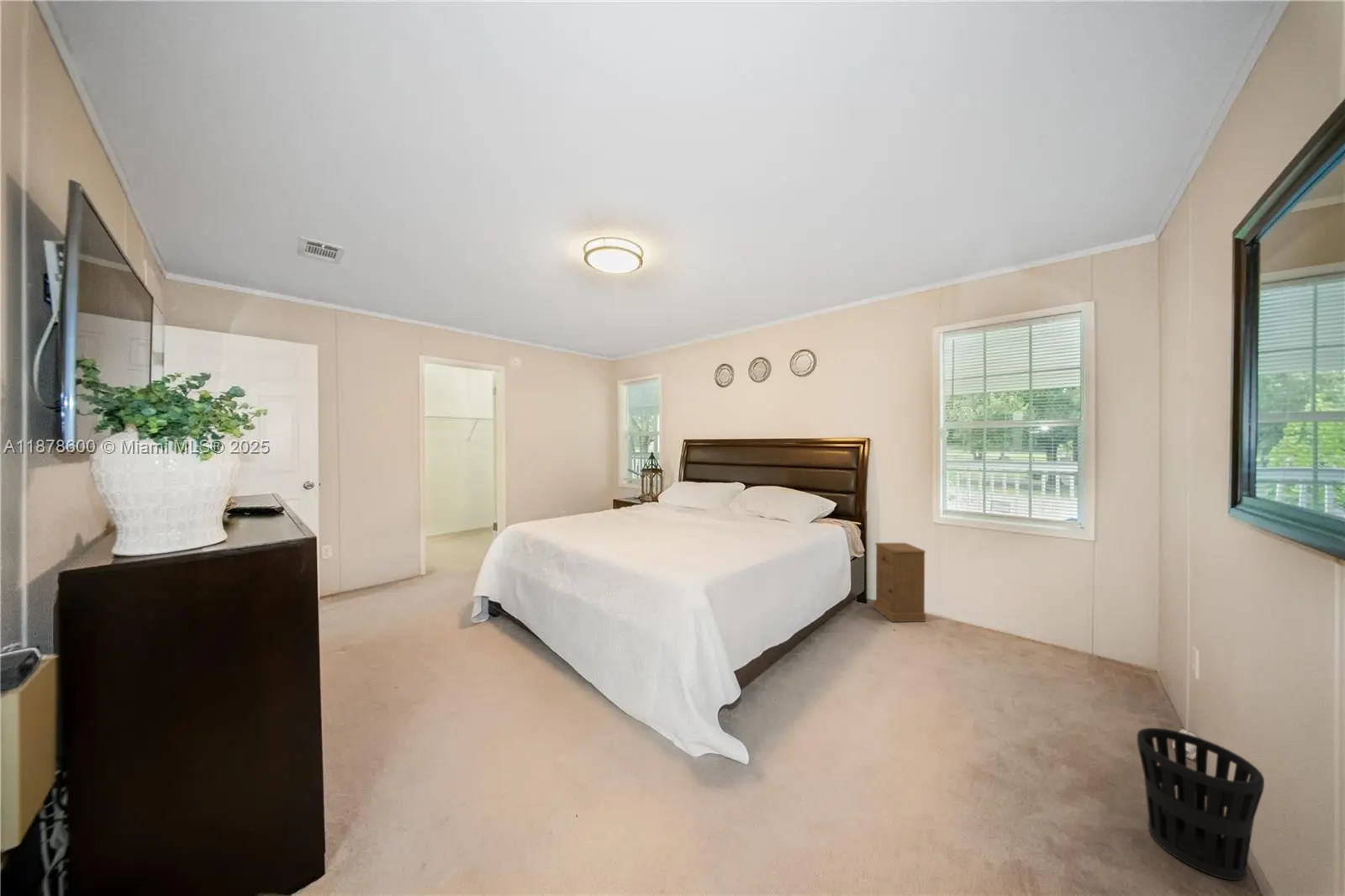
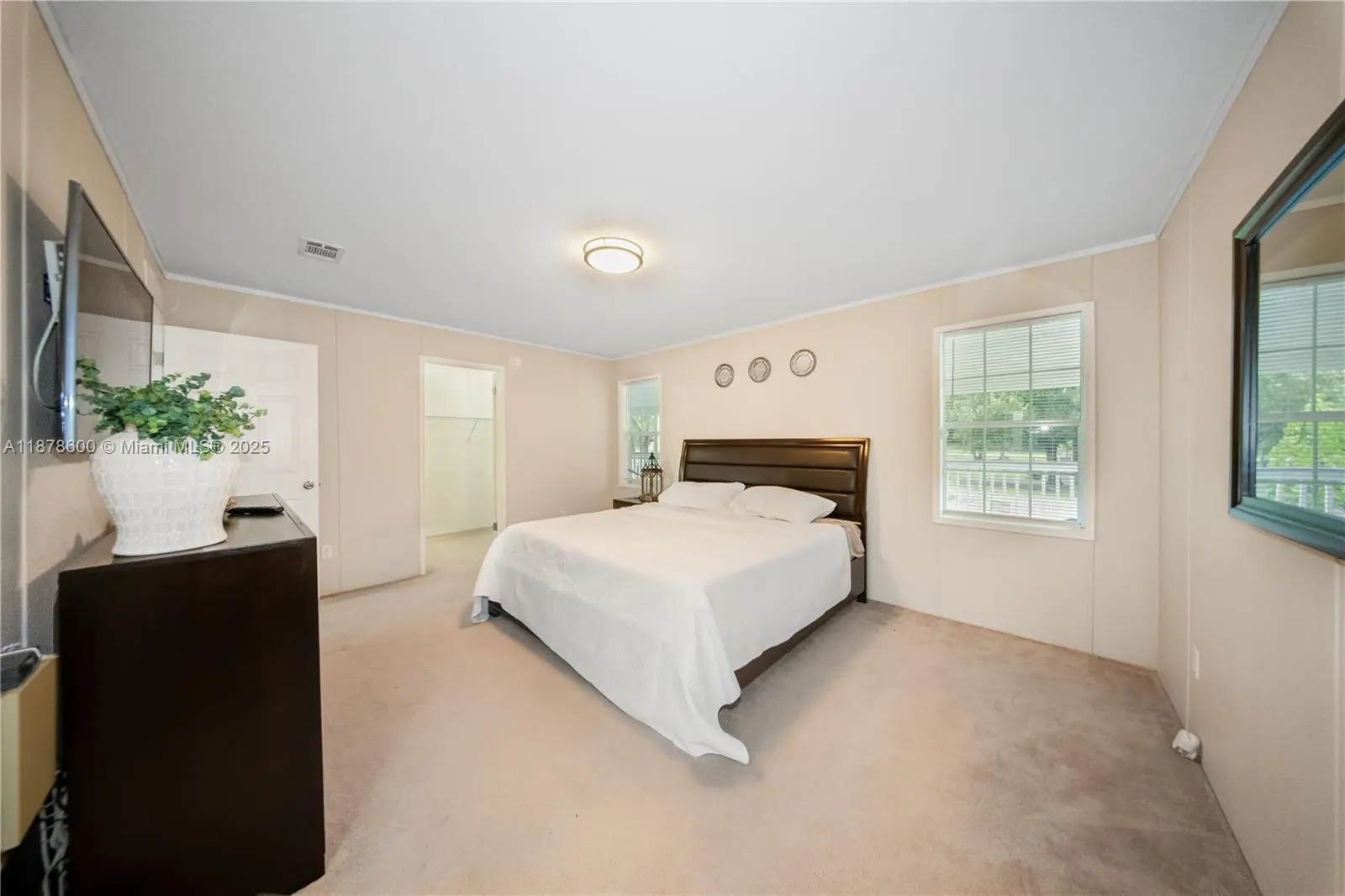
- nightstand [873,542,926,623]
- wastebasket [1137,727,1265,881]
